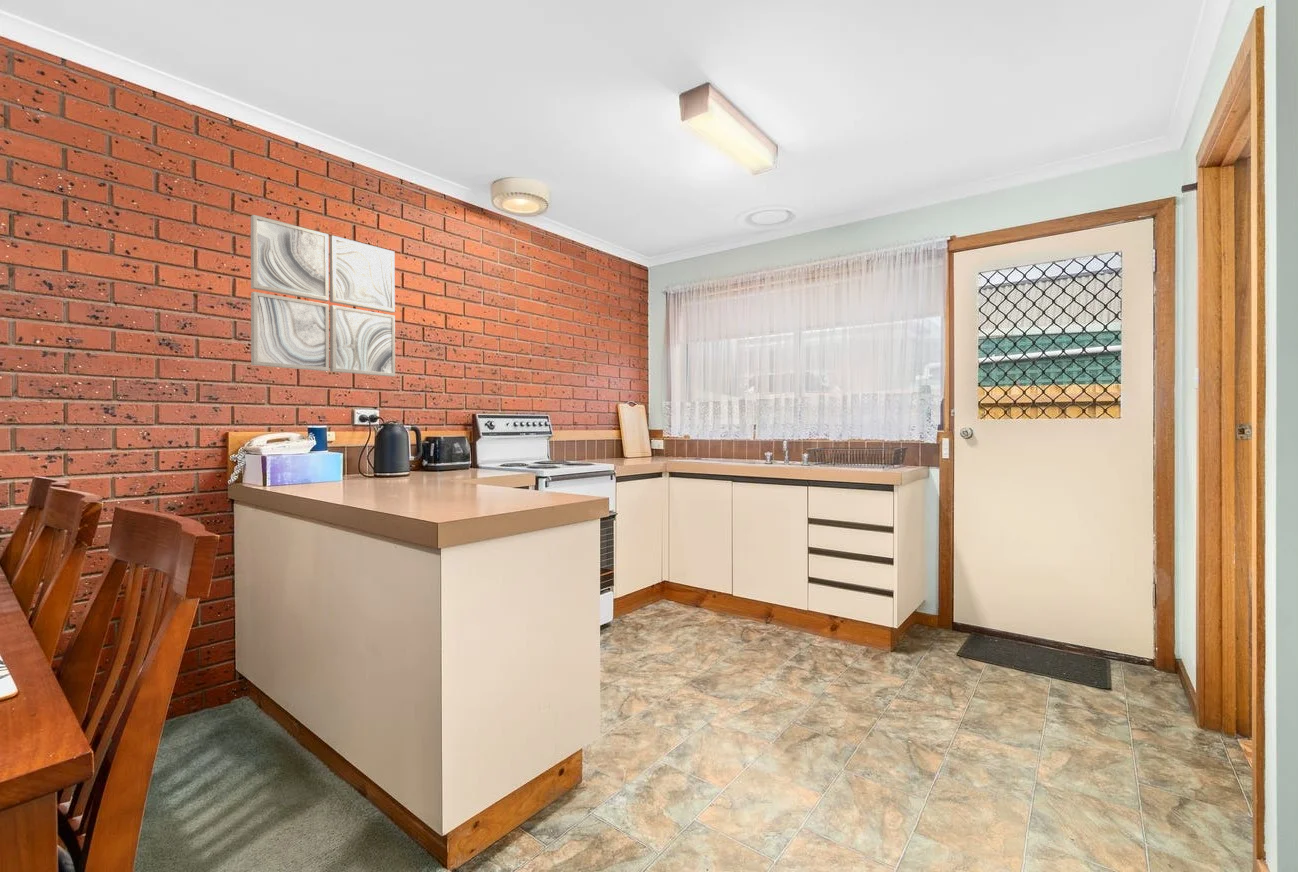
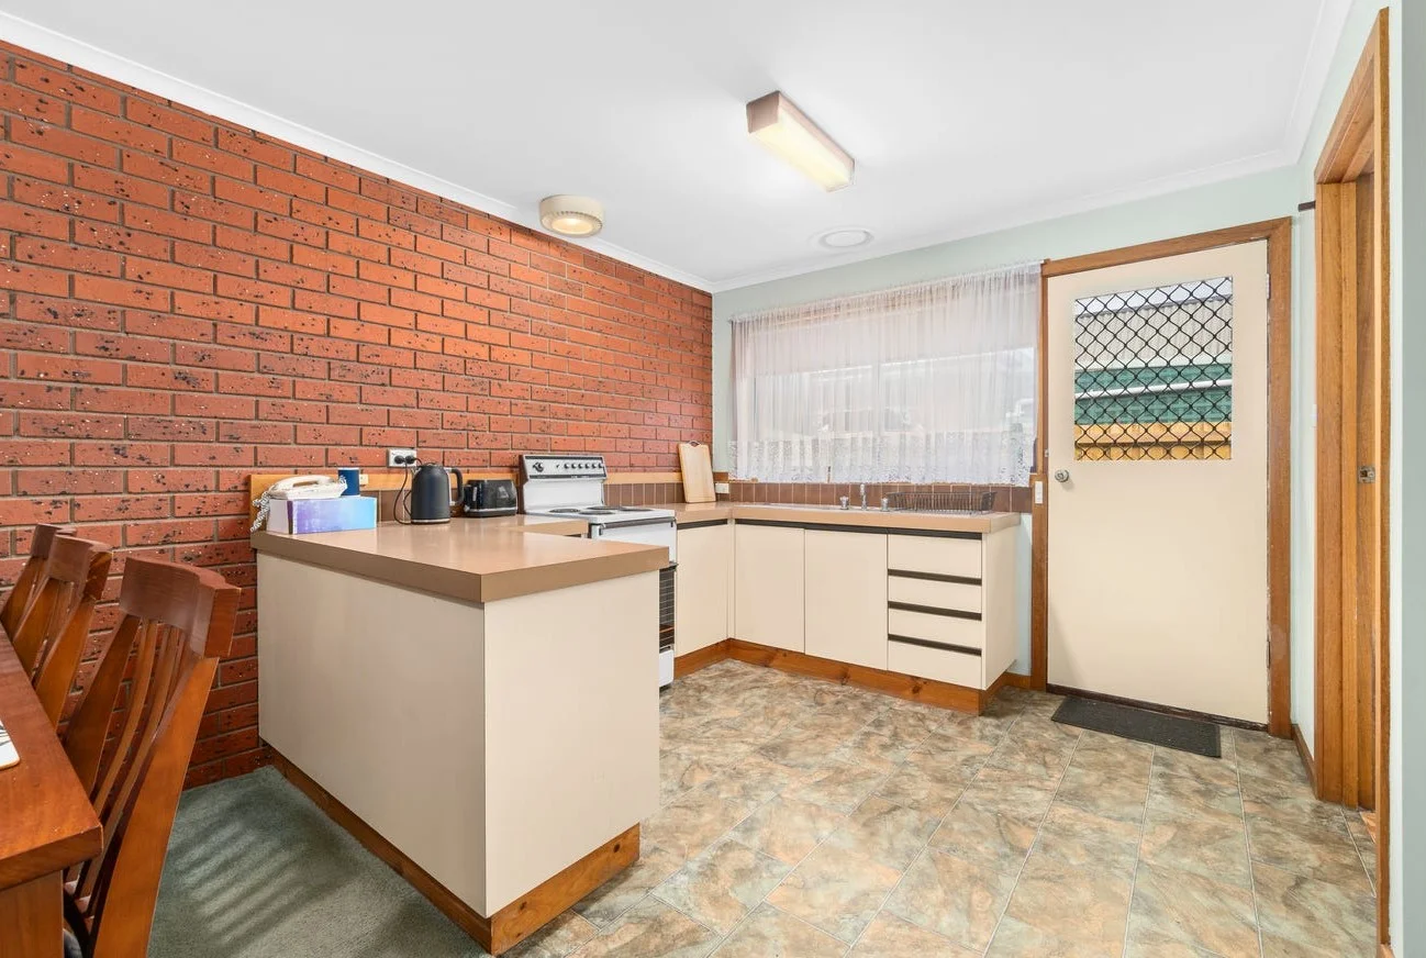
- wall art [250,214,396,378]
